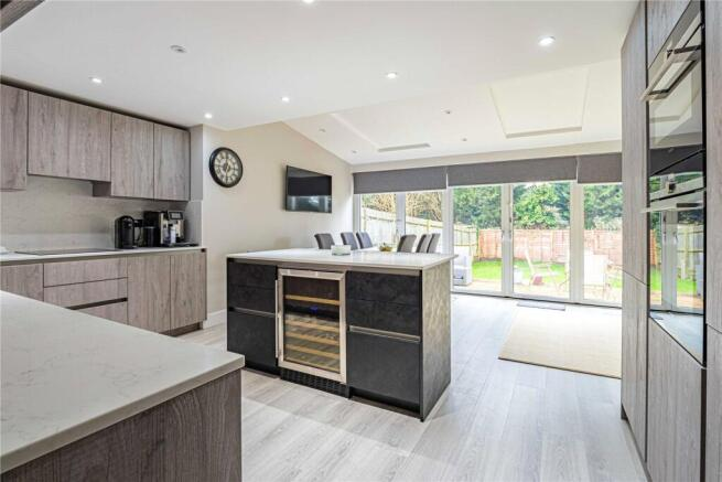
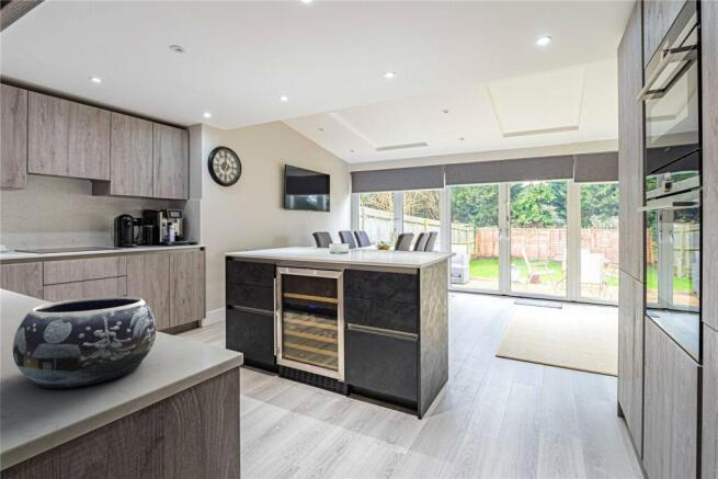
+ decorative bowl [12,296,157,389]
